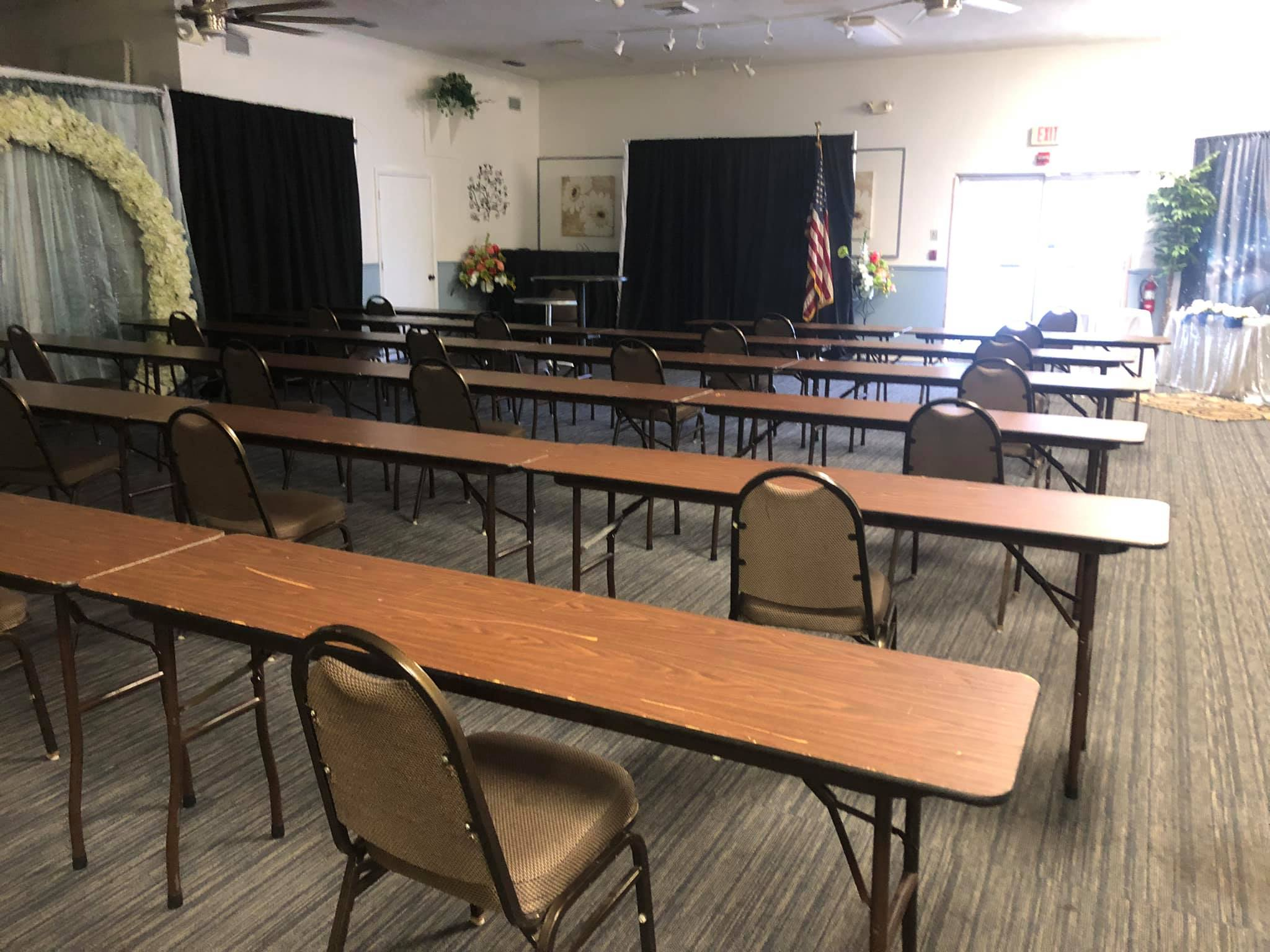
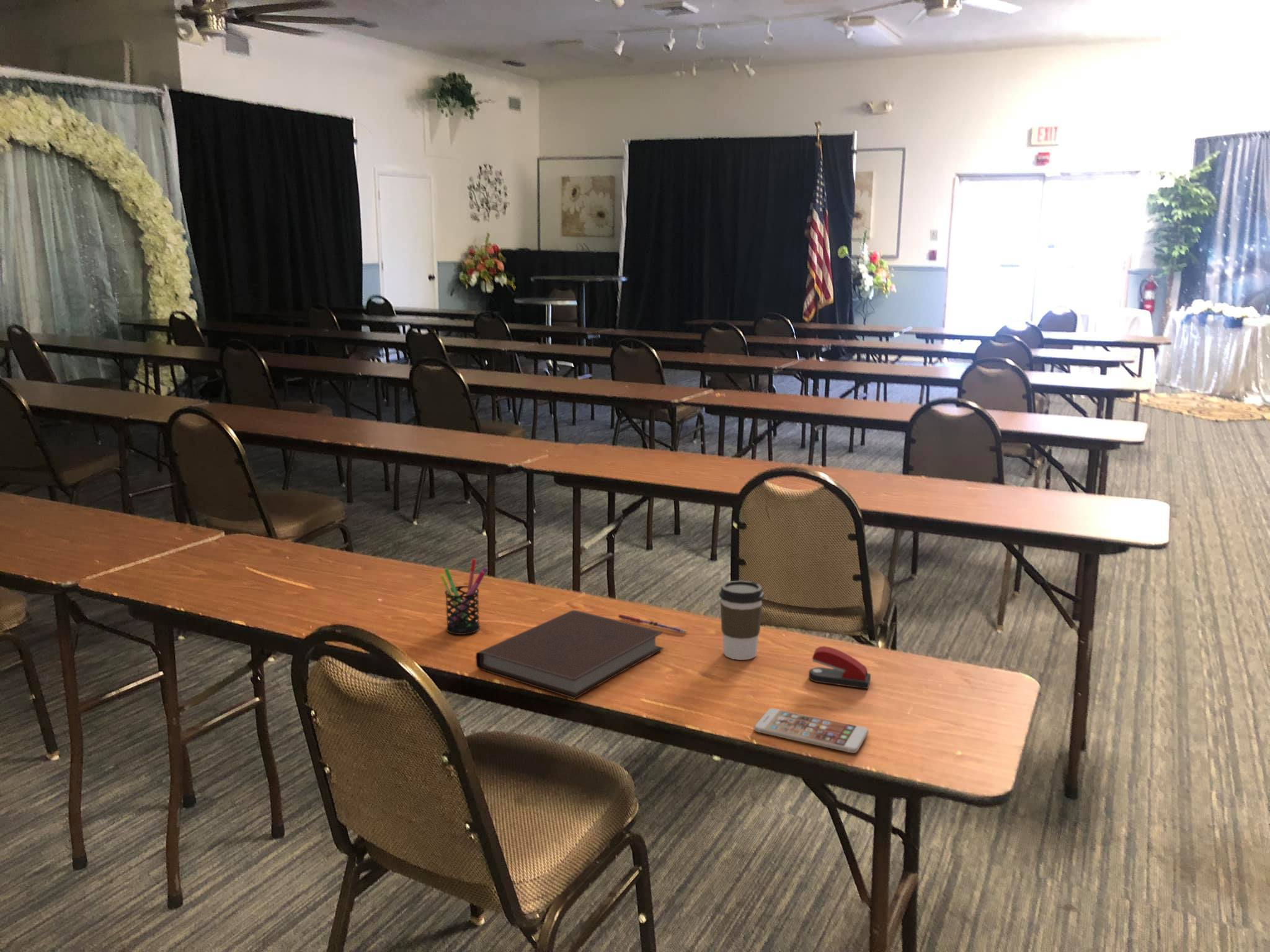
+ pen [618,614,688,634]
+ stapler [808,646,871,690]
+ smartphone [753,708,869,754]
+ notebook [475,609,665,700]
+ coffee cup [718,580,765,661]
+ pen holder [439,558,488,635]
